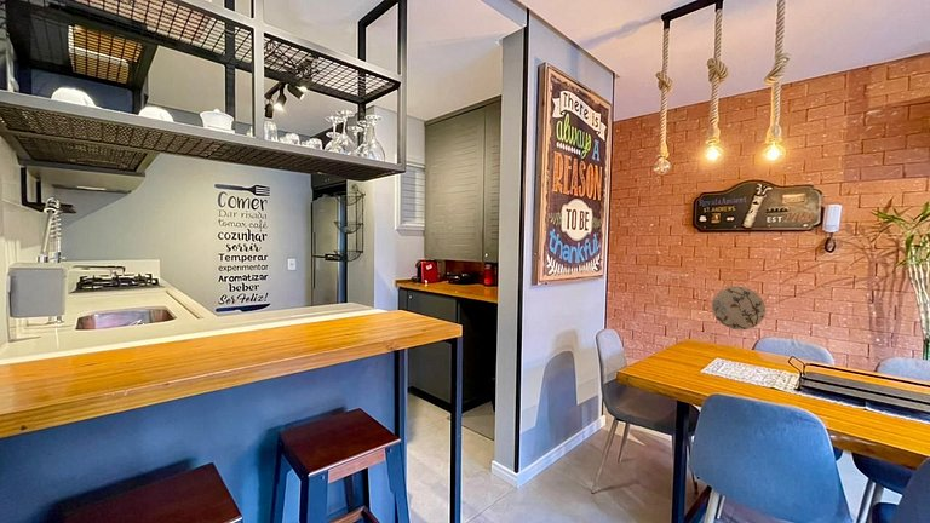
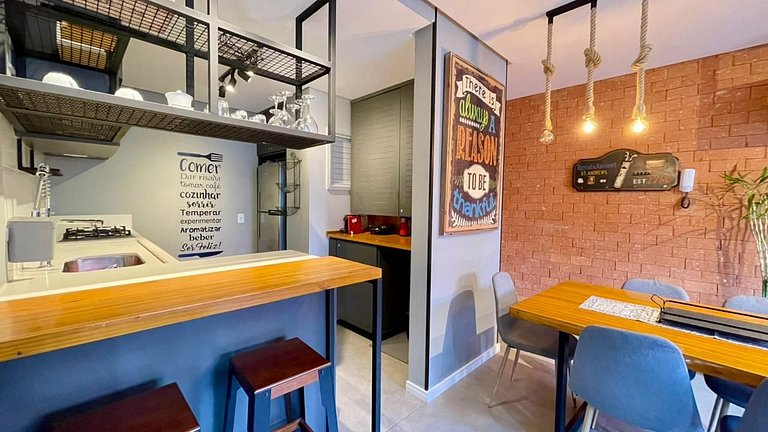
- decorative plate [711,286,767,331]
